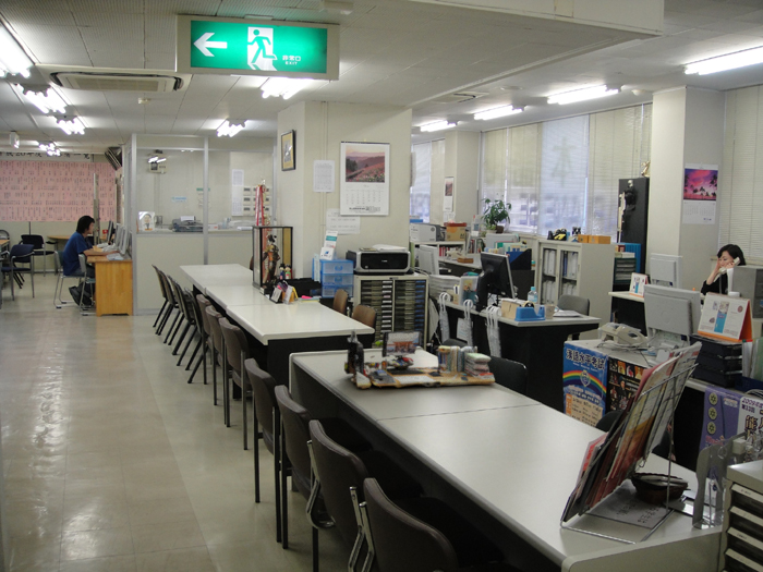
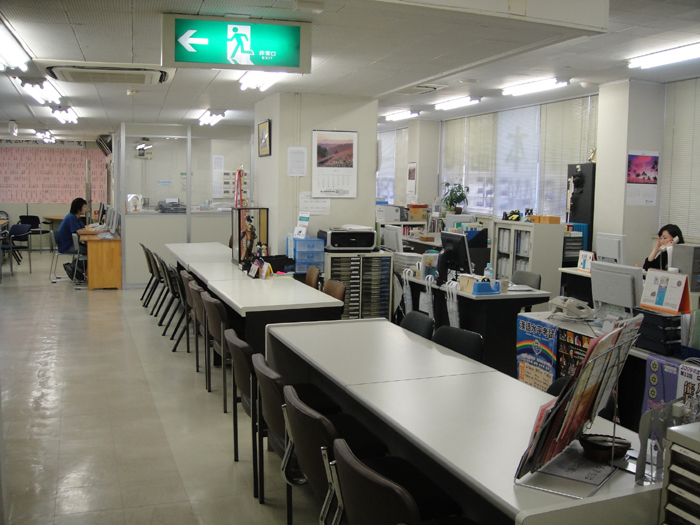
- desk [342,328,496,390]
